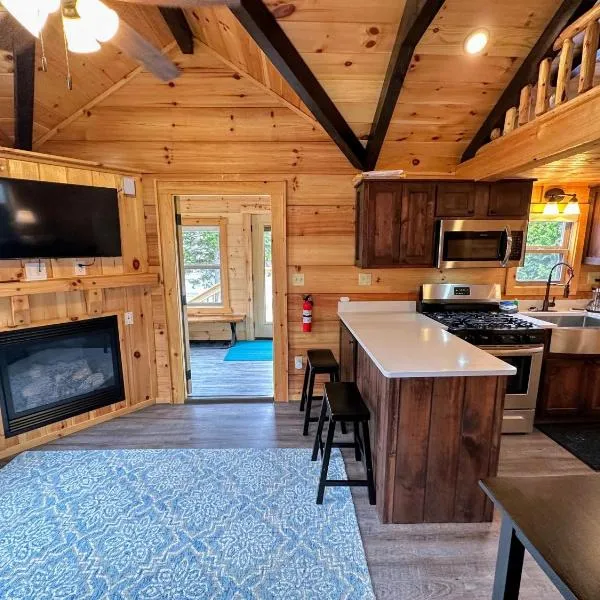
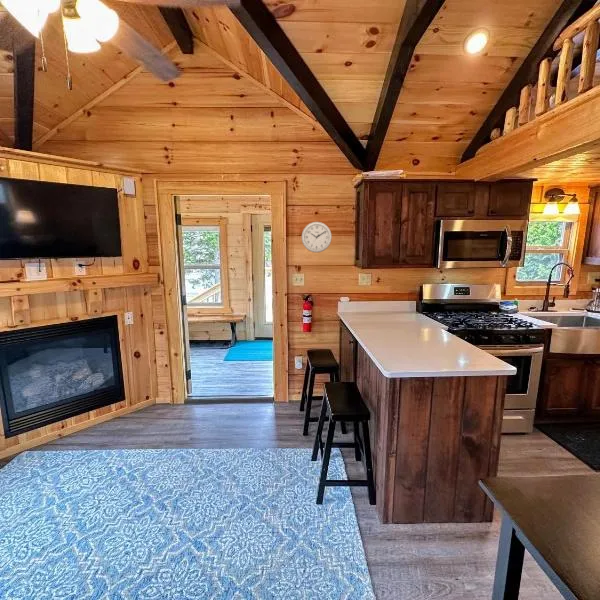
+ wall clock [300,221,333,254]
